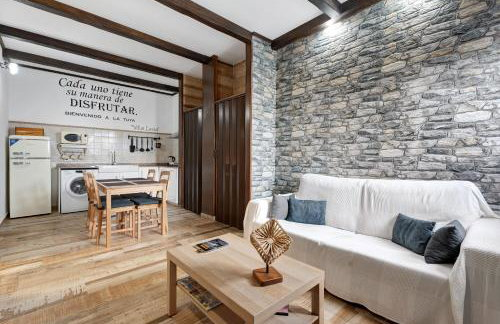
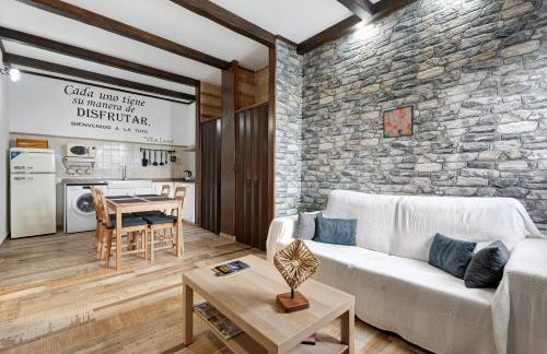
+ wall art [382,104,415,140]
